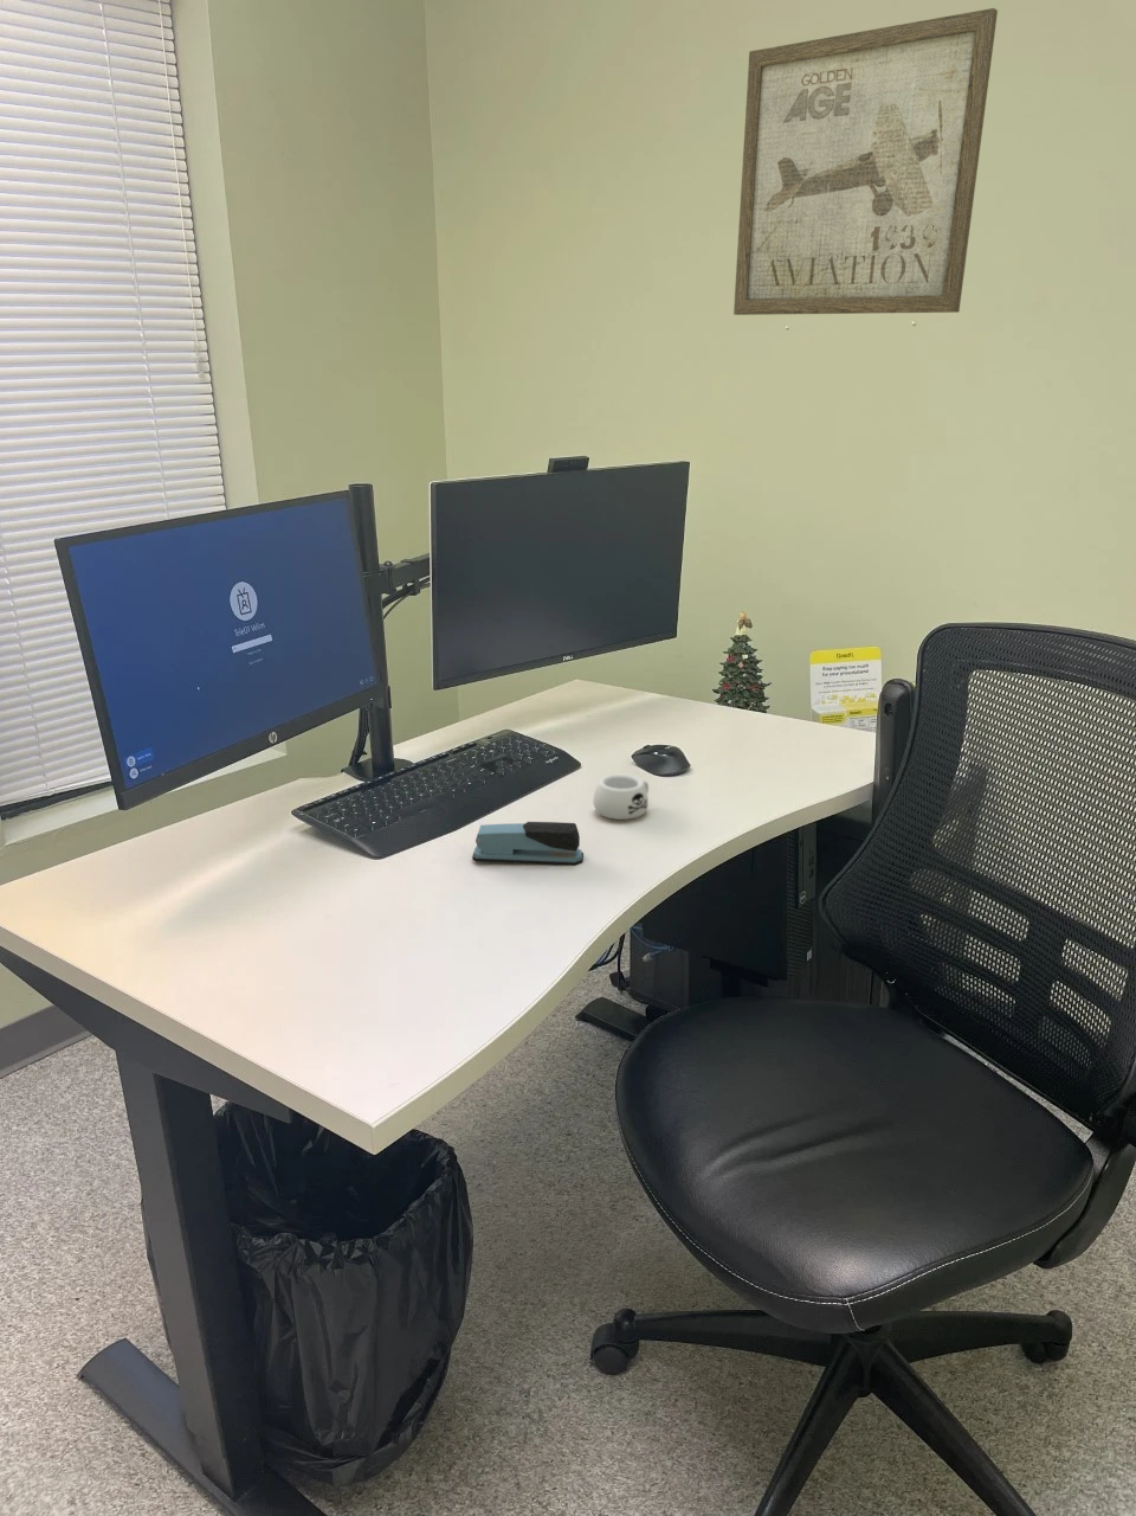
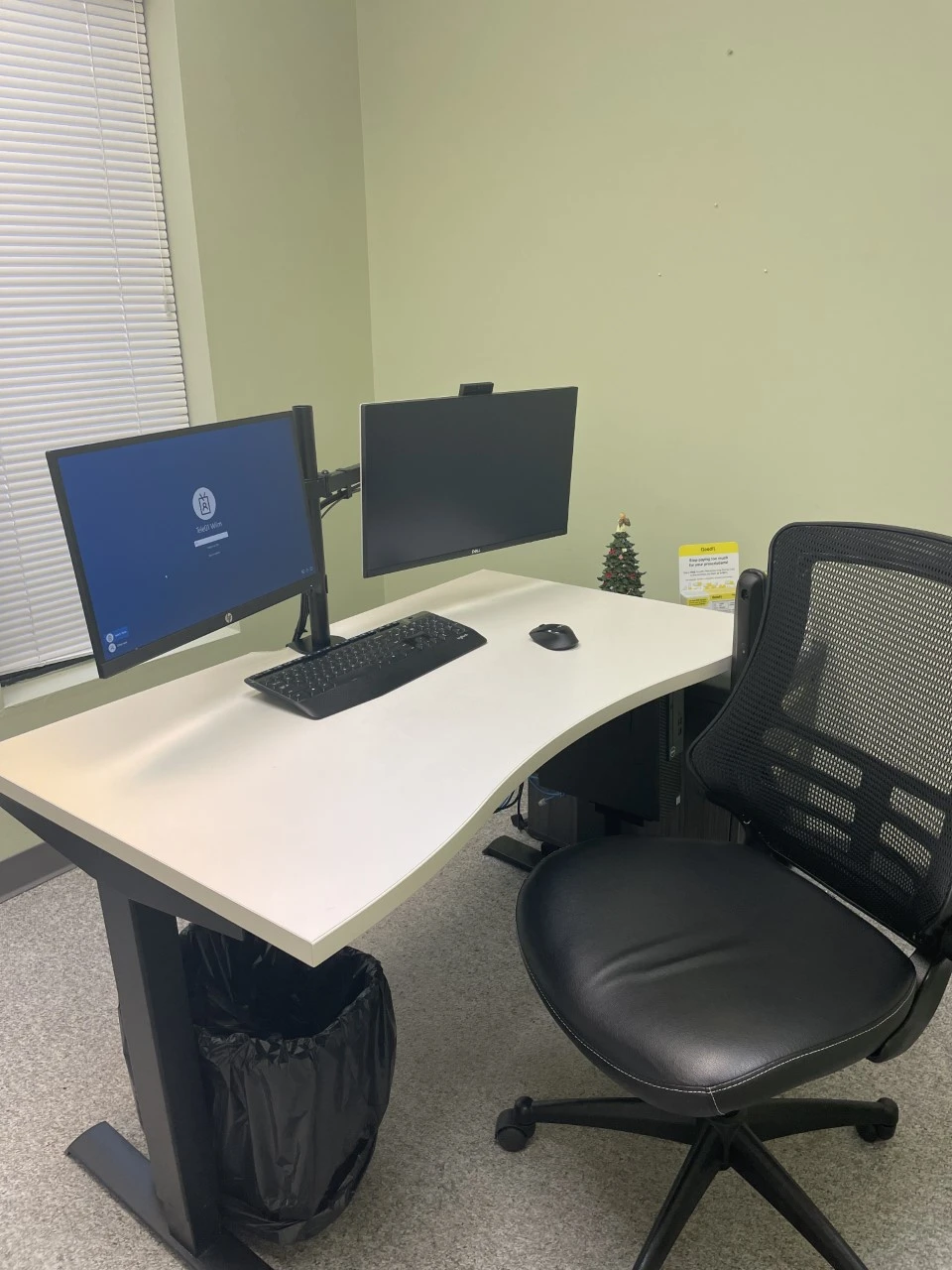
- wall art [733,7,999,316]
- mug [592,772,649,821]
- stapler [471,821,585,867]
